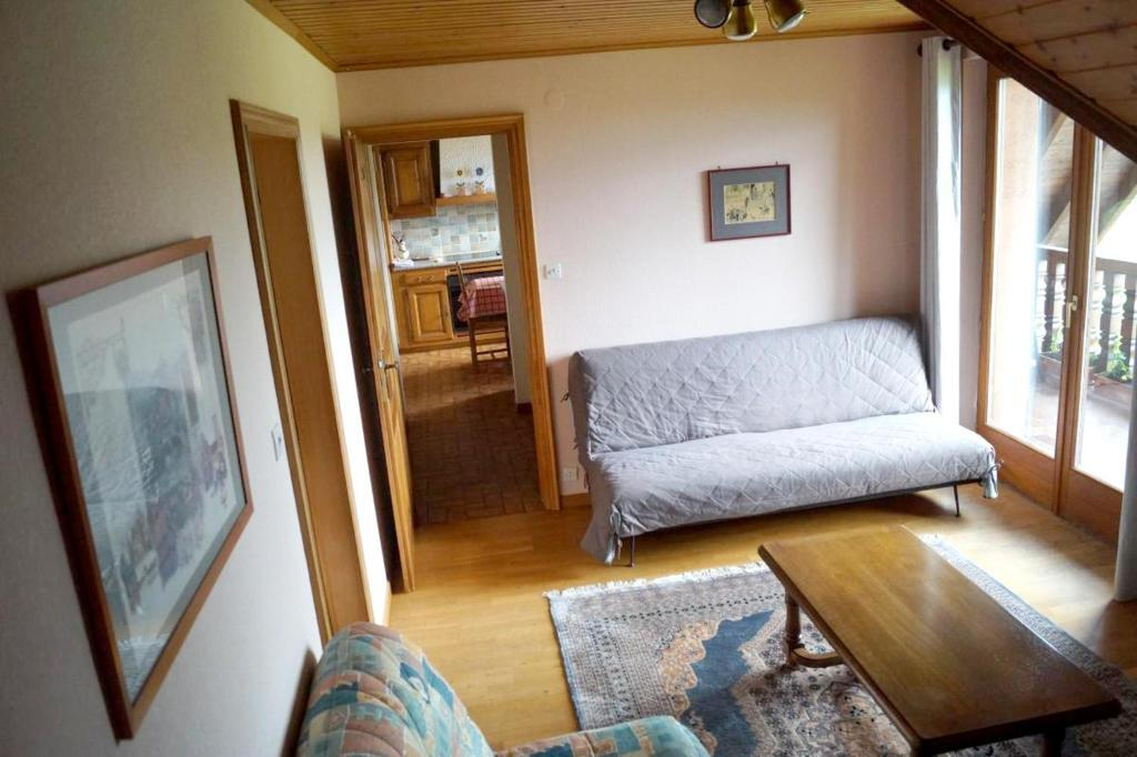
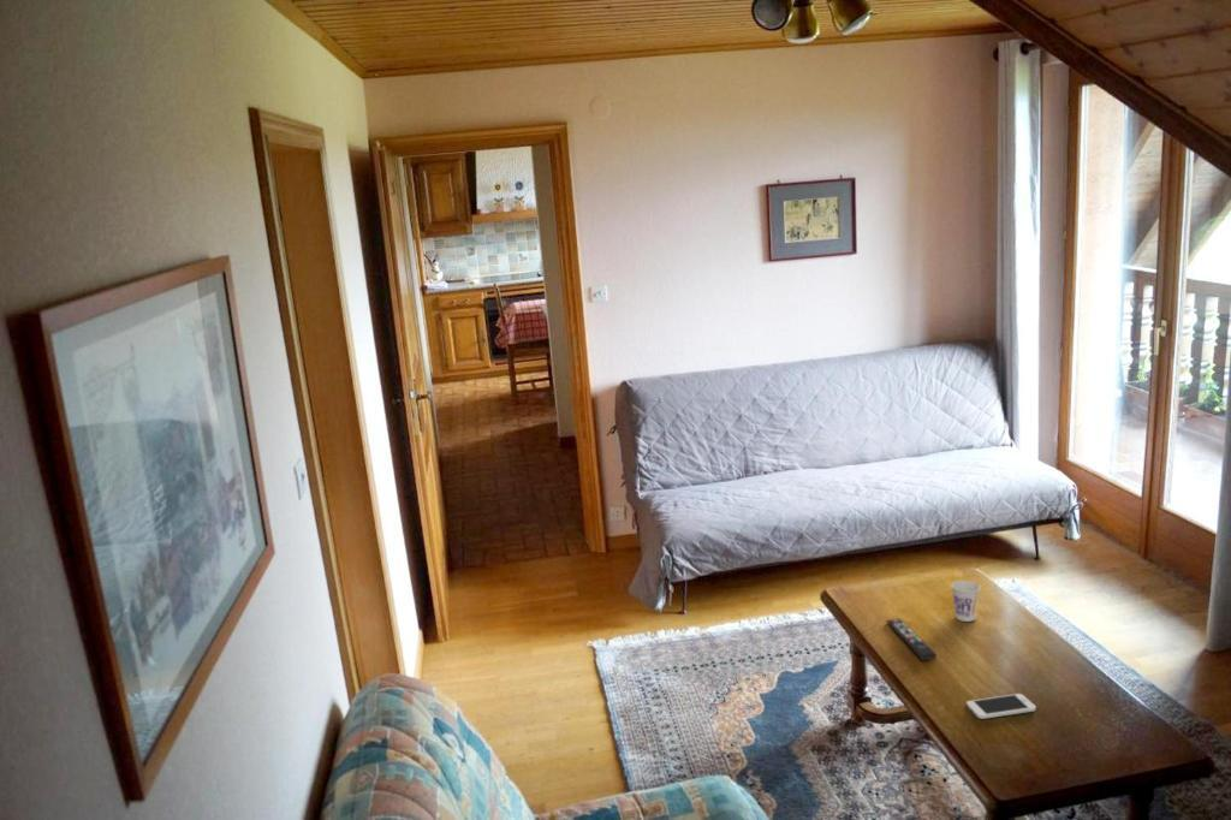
+ smartphone [965,693,1037,720]
+ cup [950,580,982,623]
+ remote control [886,617,938,661]
